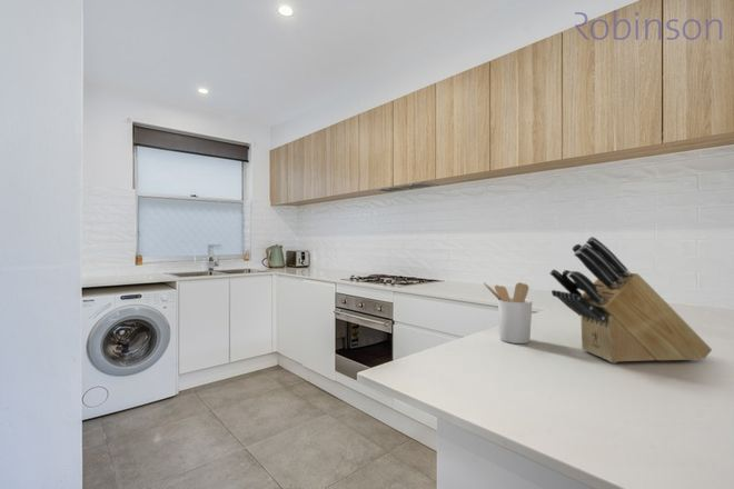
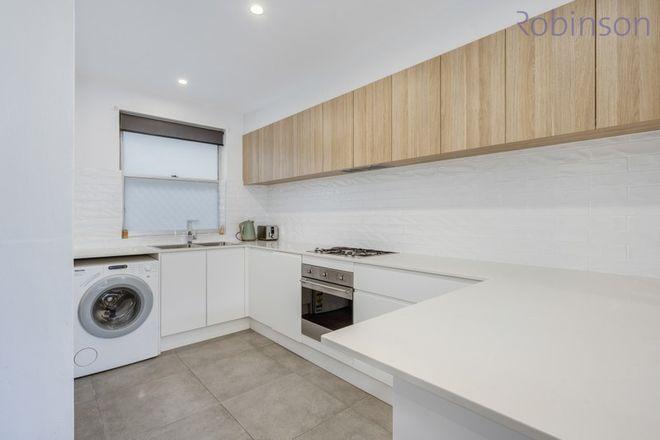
- knife block [548,236,713,363]
- utensil holder [483,281,534,345]
